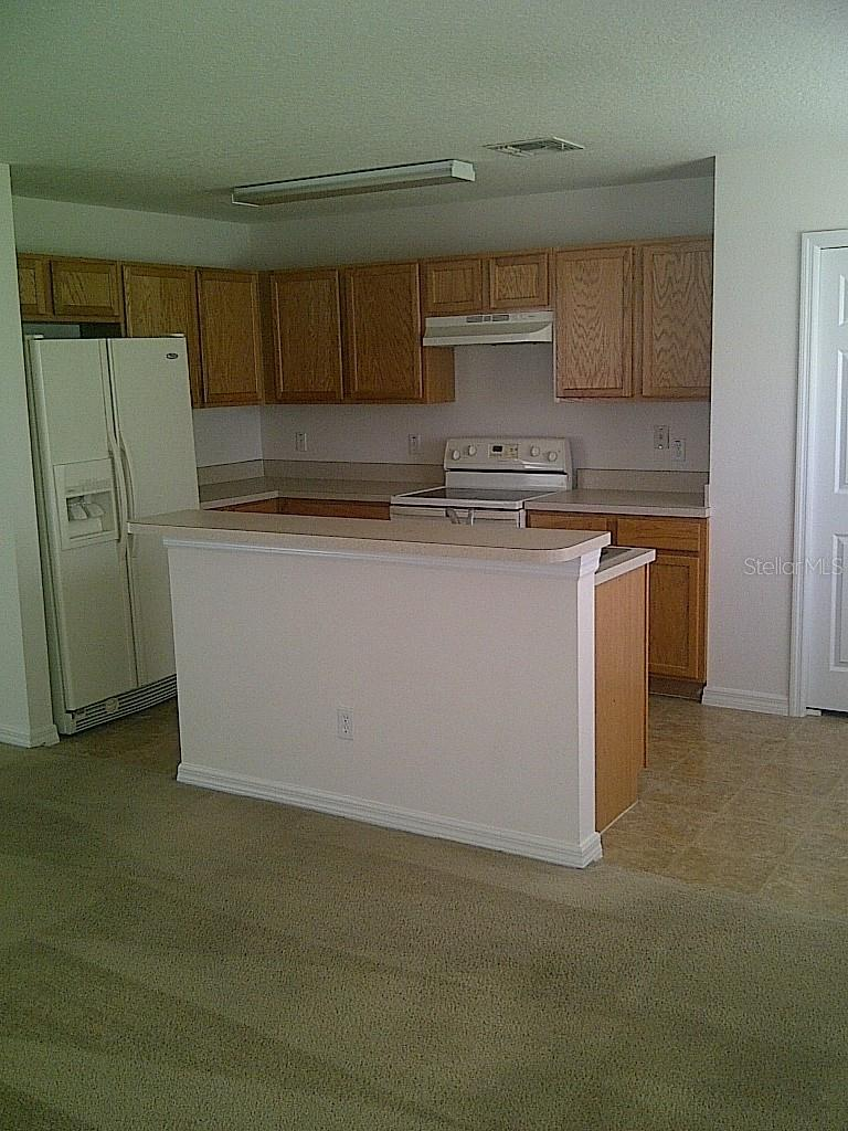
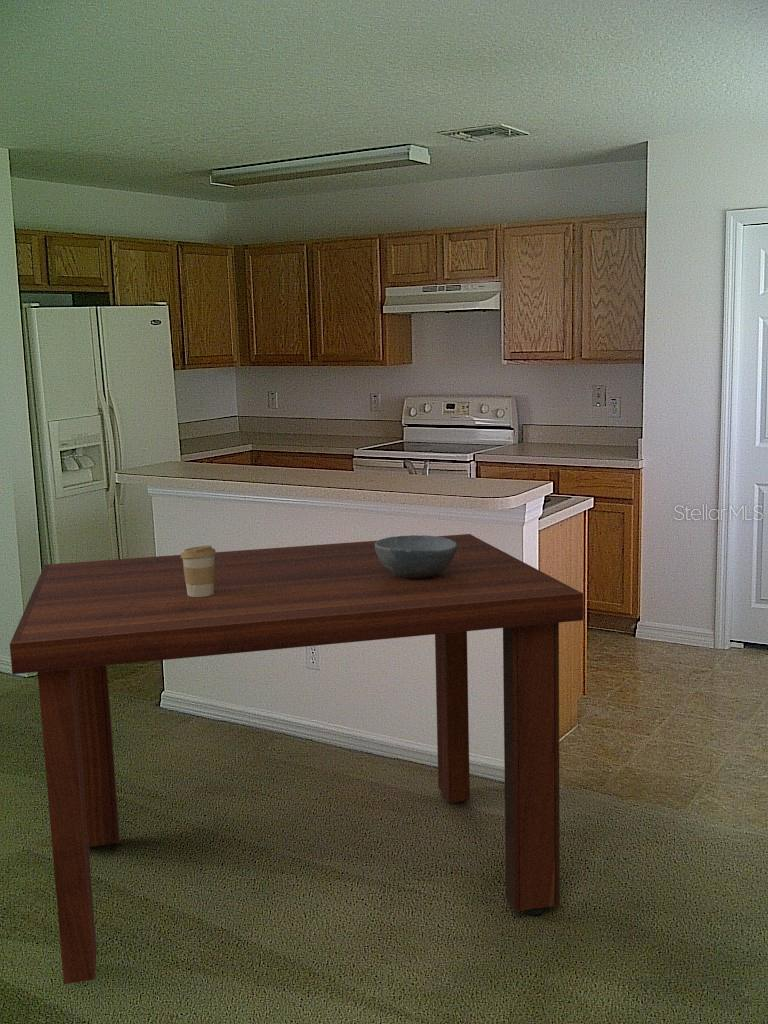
+ bowl [375,534,457,579]
+ coffee cup [180,544,217,597]
+ dining table [9,533,584,985]
